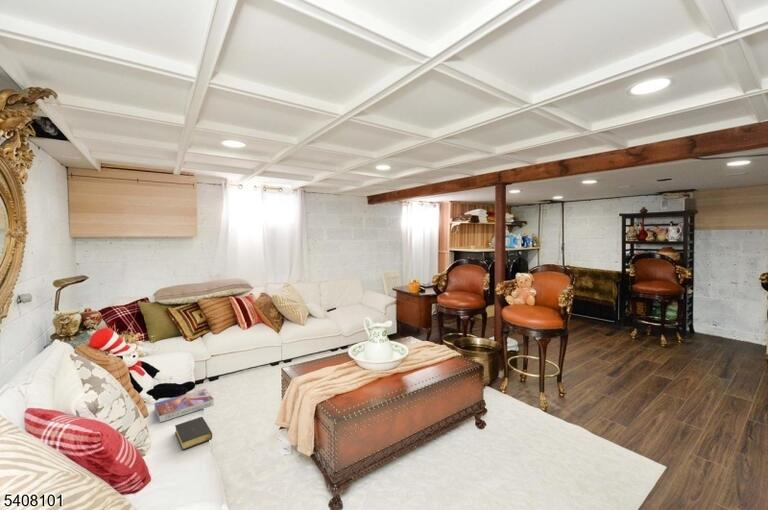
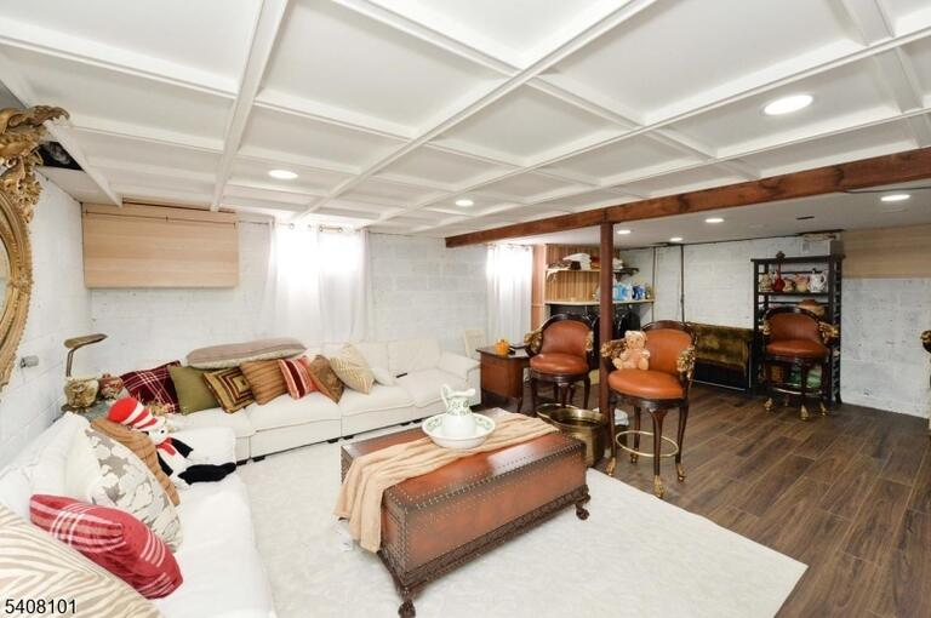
- bible [174,416,213,451]
- textbook [153,388,215,423]
